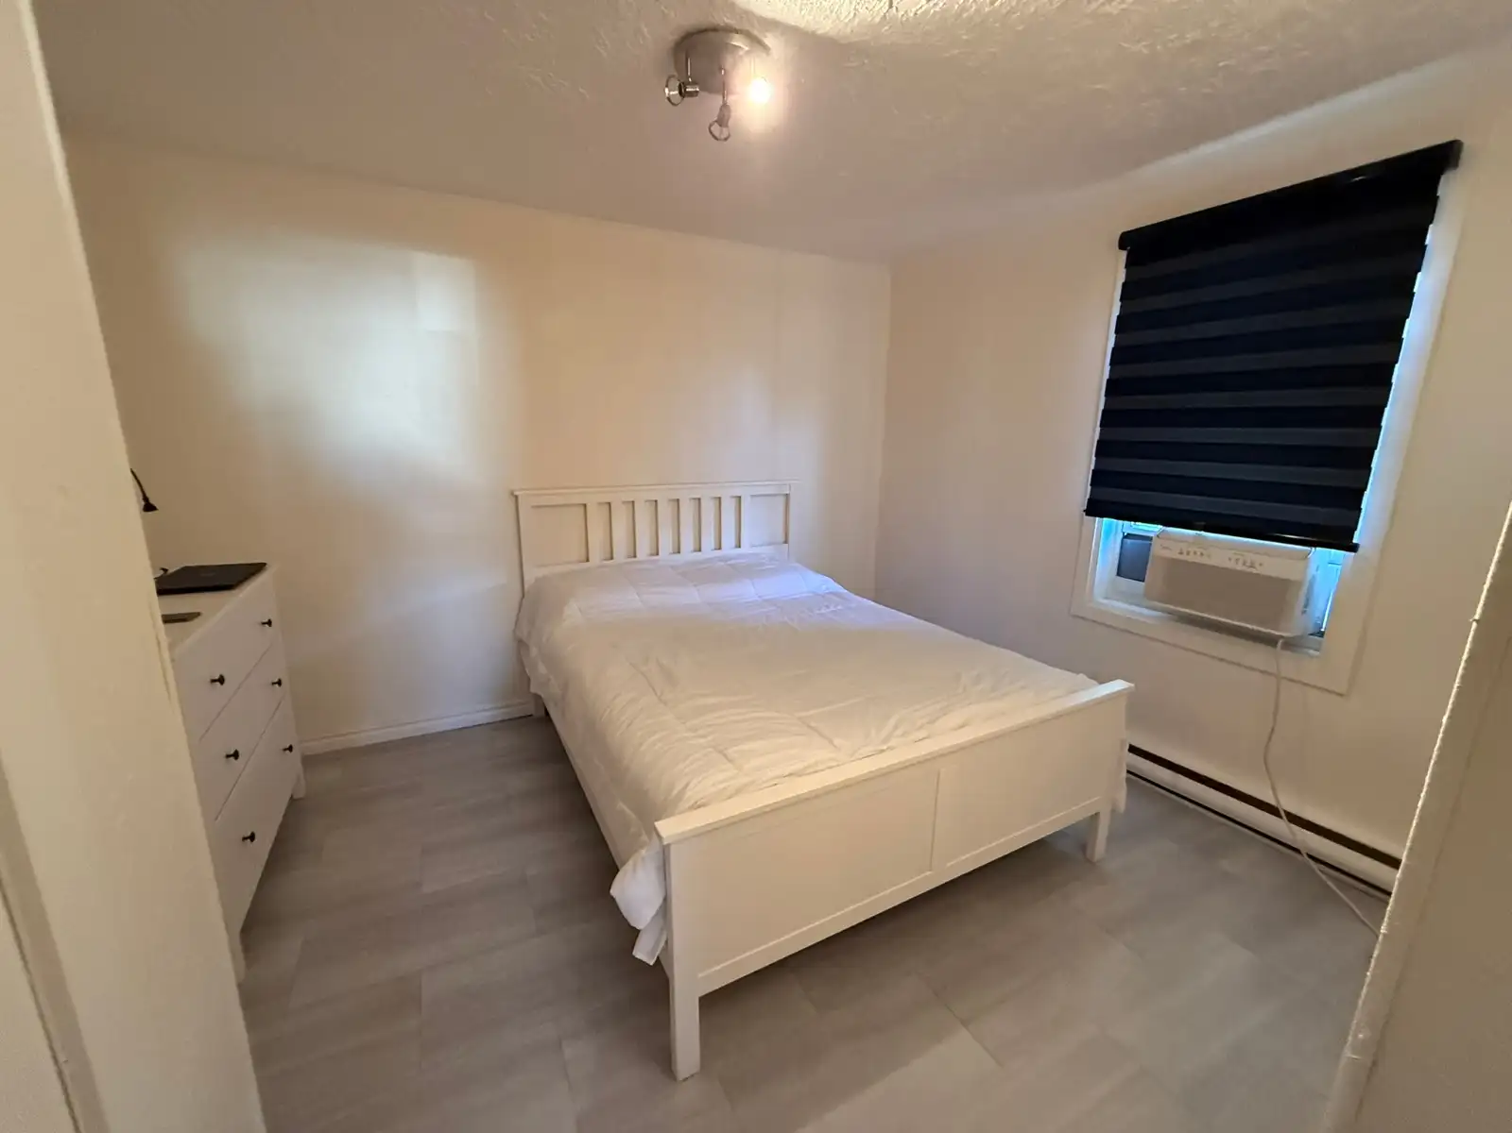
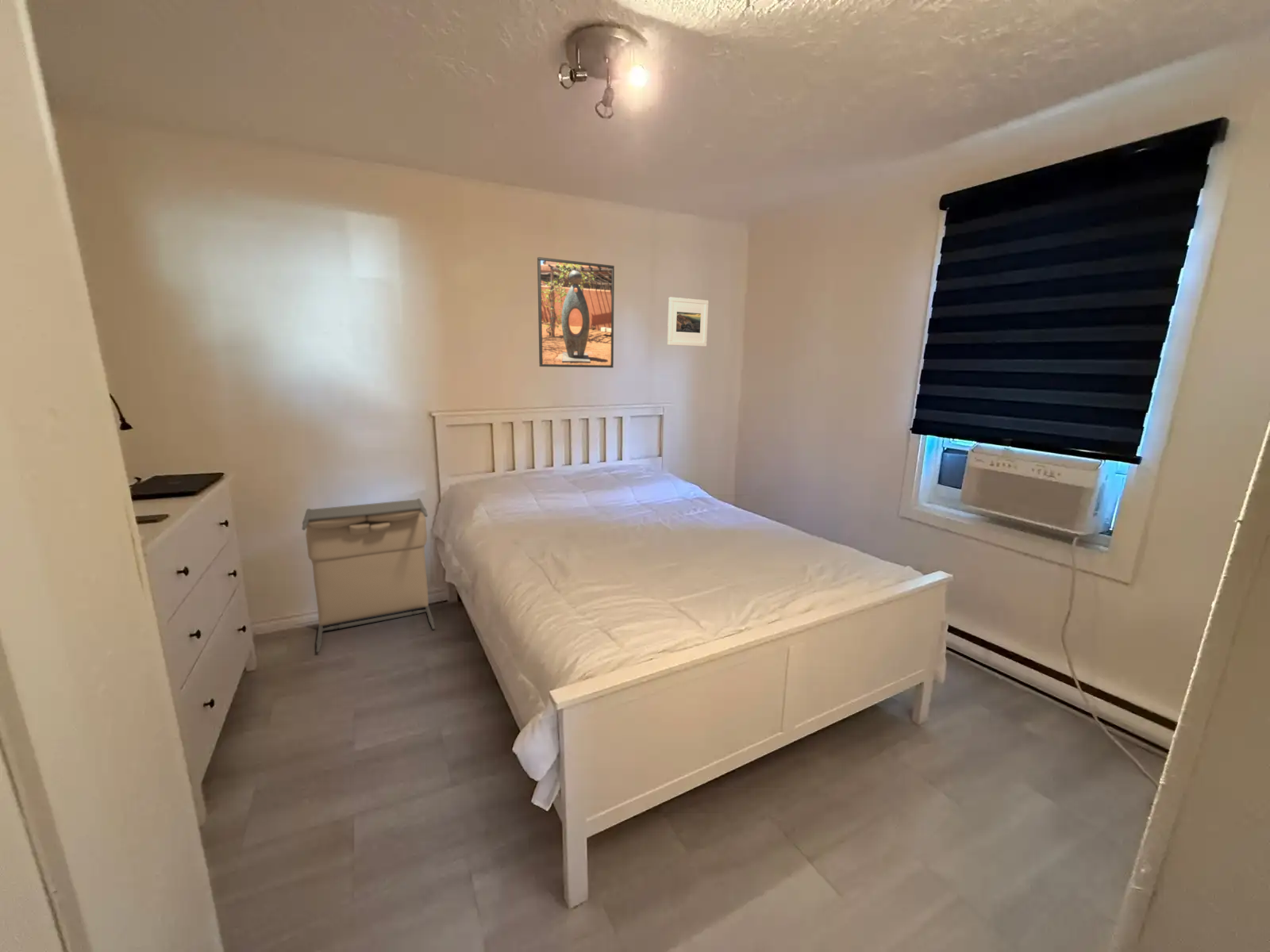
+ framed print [537,256,615,369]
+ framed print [667,297,710,347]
+ laundry hamper [301,497,436,654]
